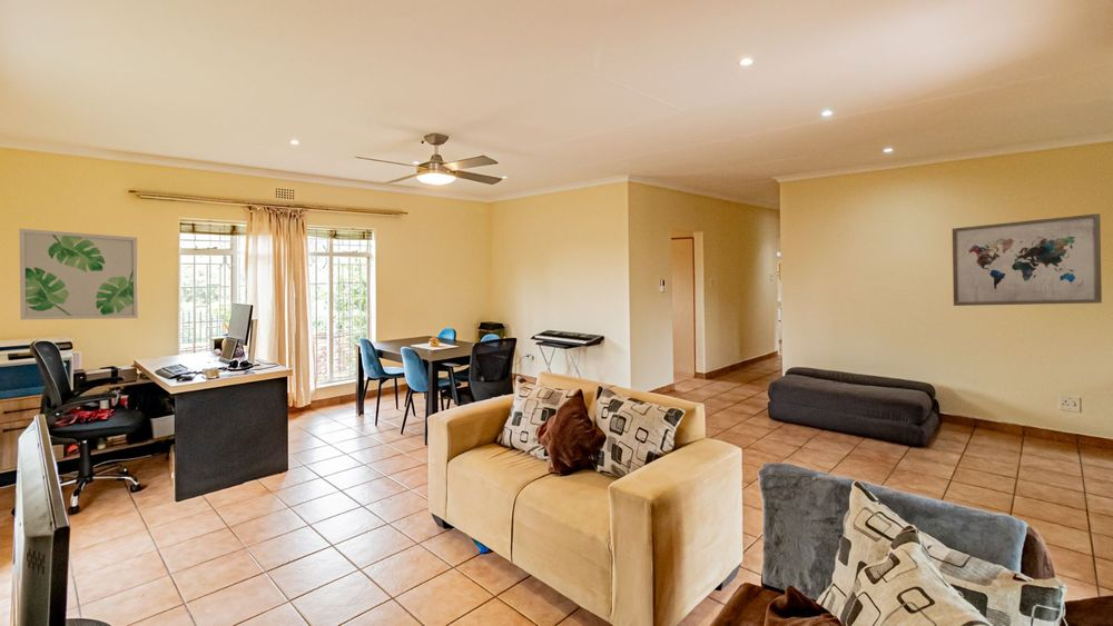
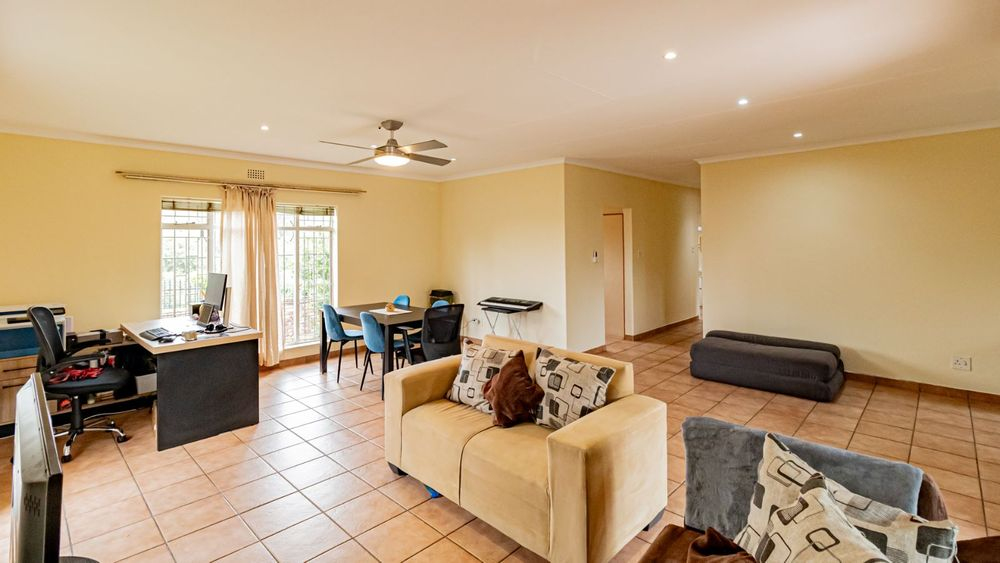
- wall art [952,212,1103,307]
- wall art [18,228,139,321]
